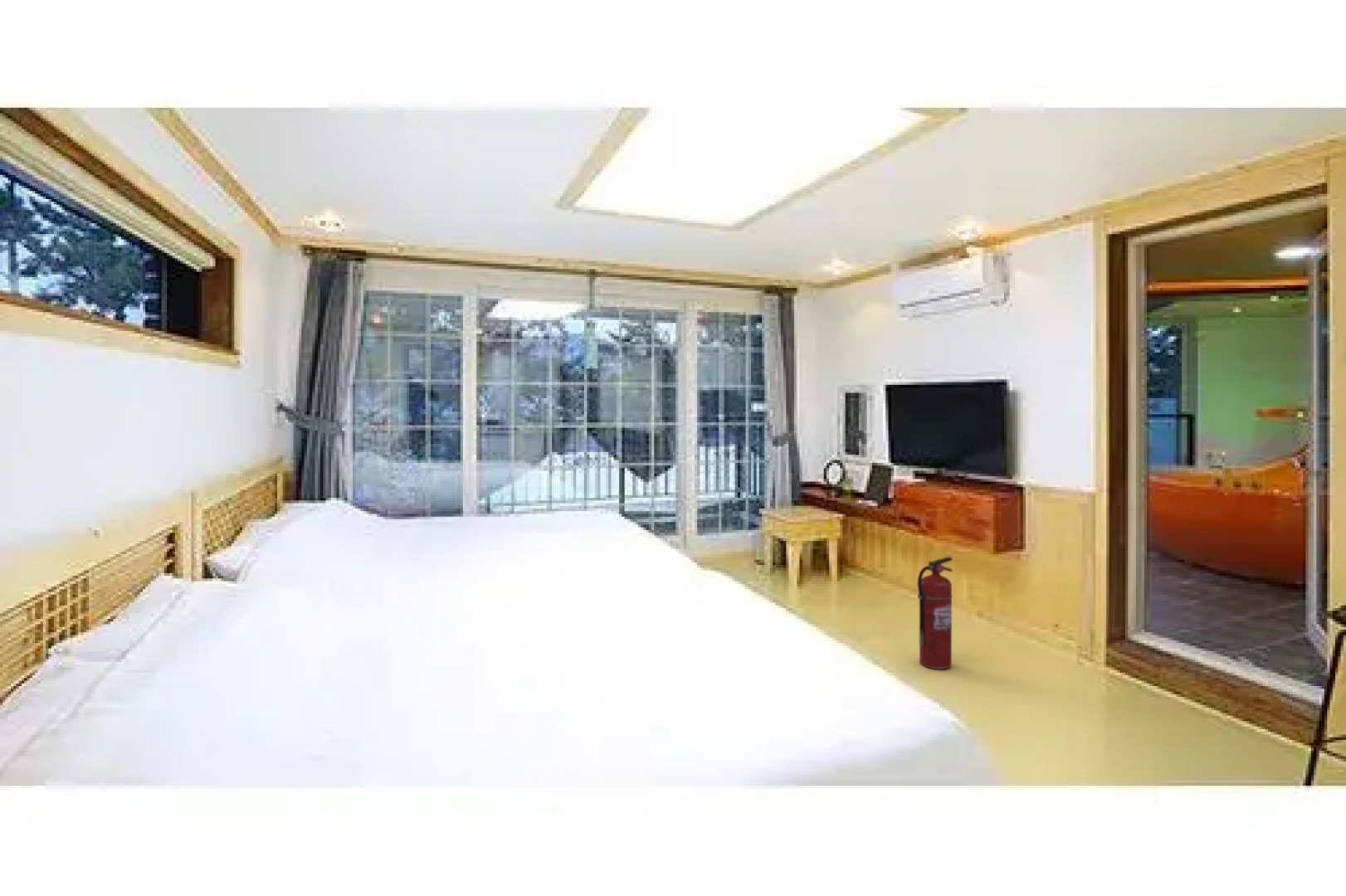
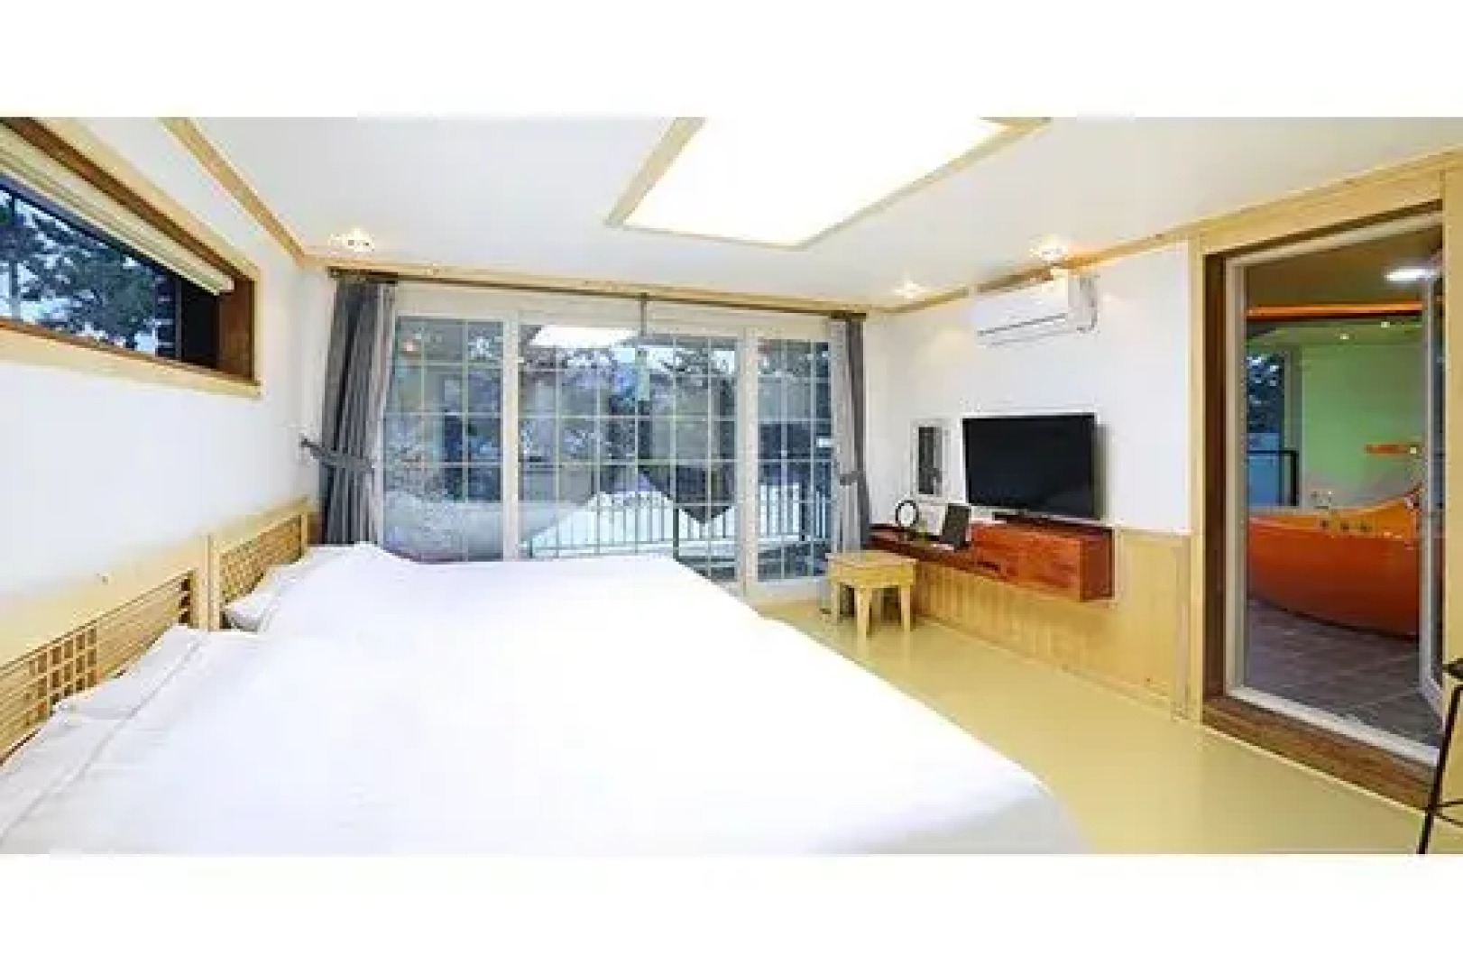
- fire extinguisher [917,556,953,670]
